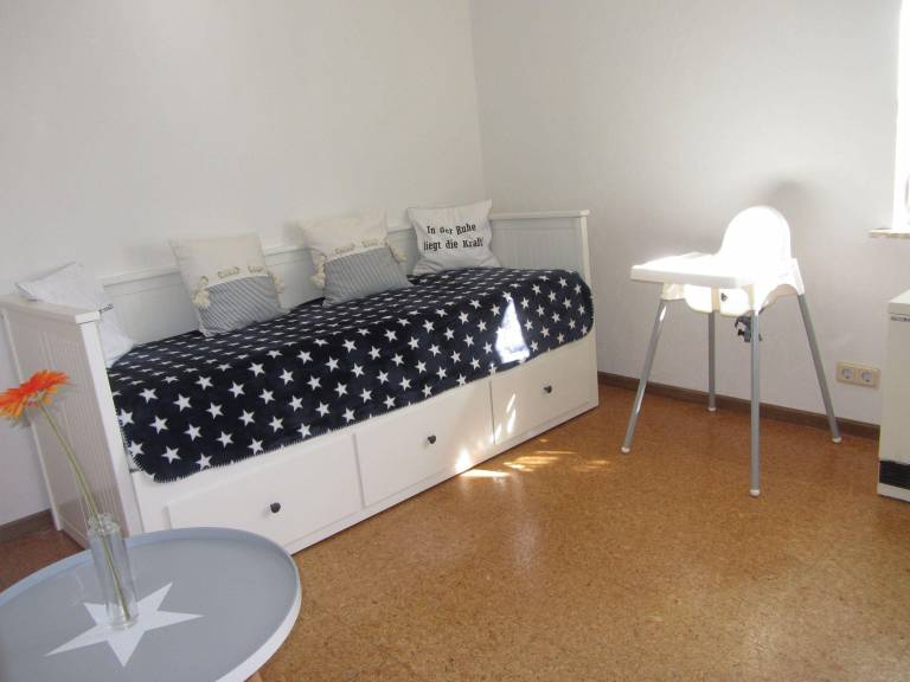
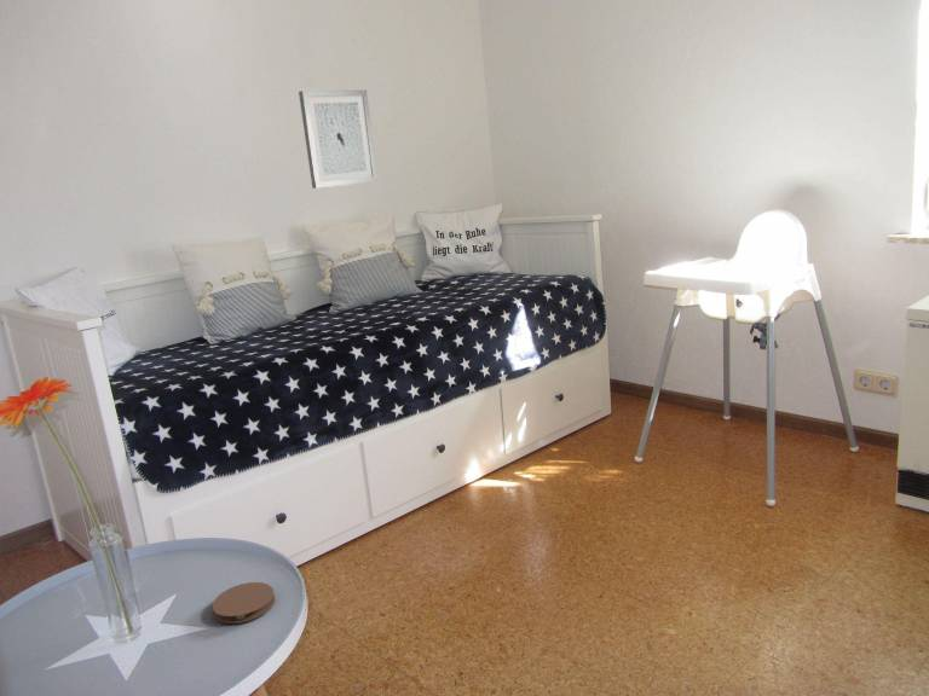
+ coaster [212,581,276,625]
+ wall art [298,89,379,190]
